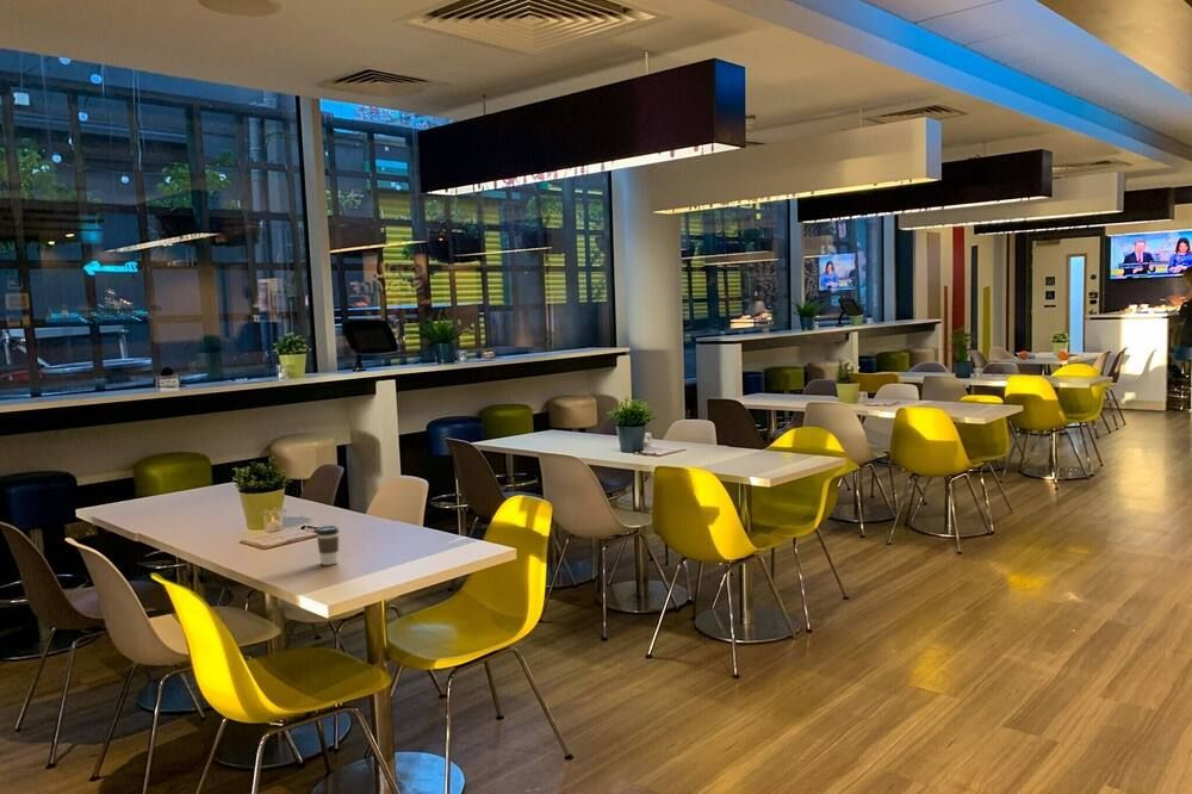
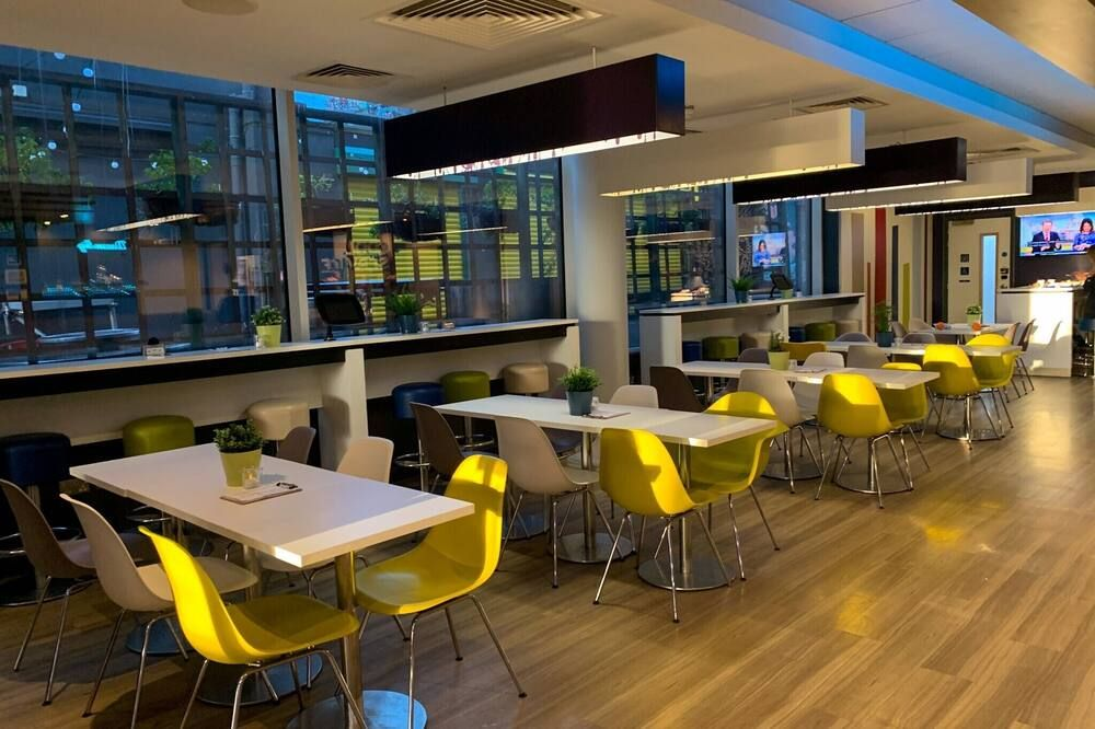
- coffee cup [315,525,340,566]
